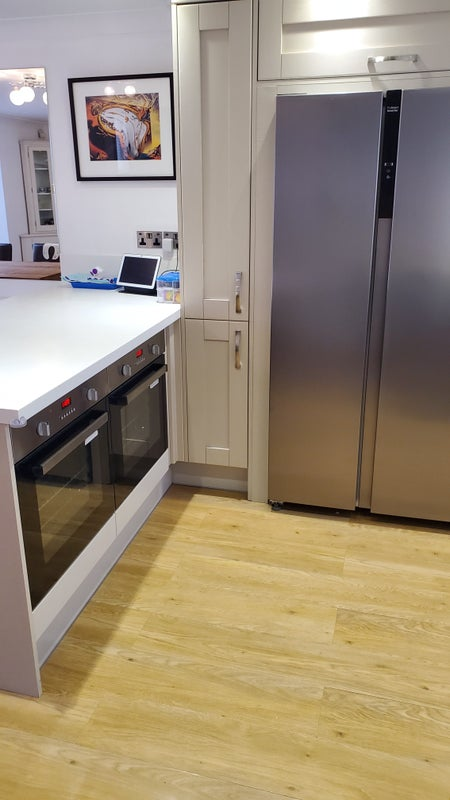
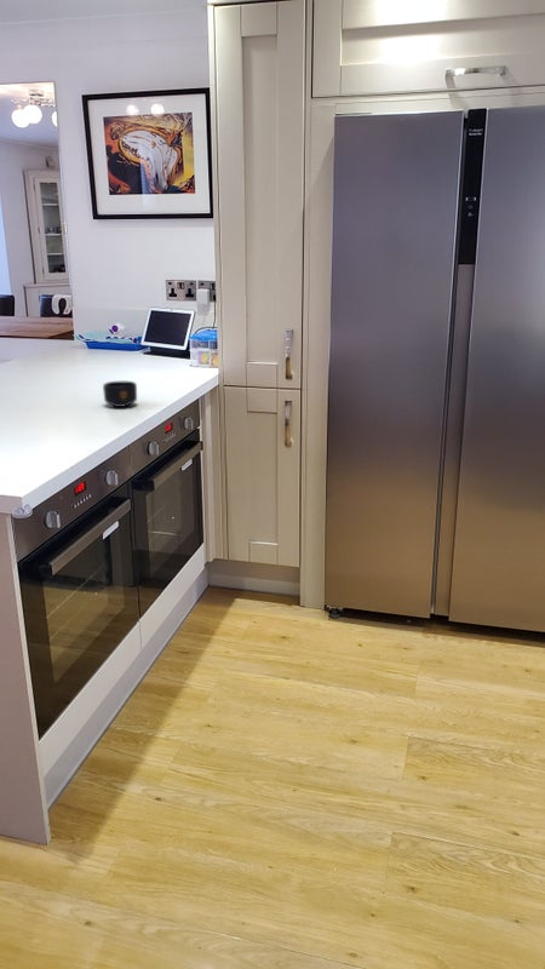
+ mug [102,380,138,408]
